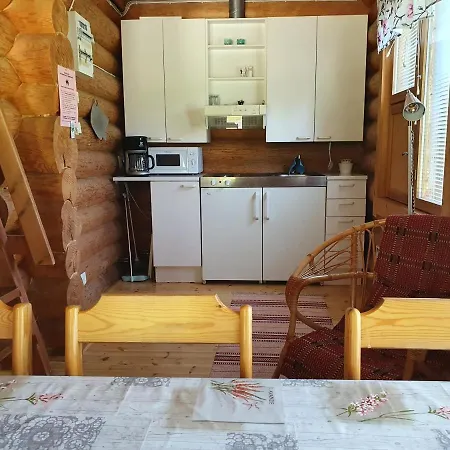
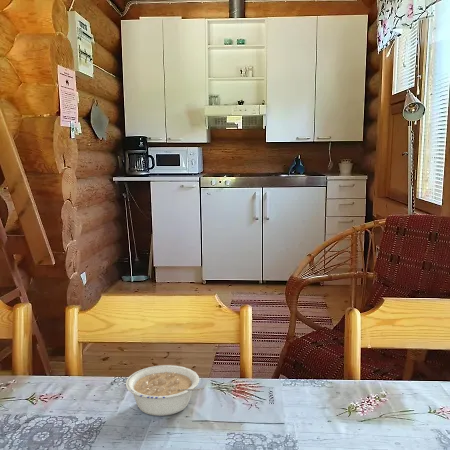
+ legume [125,364,205,417]
